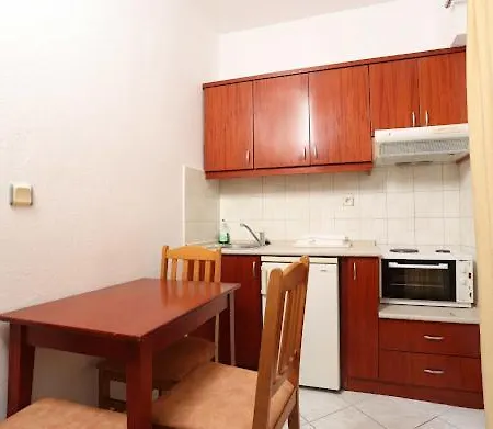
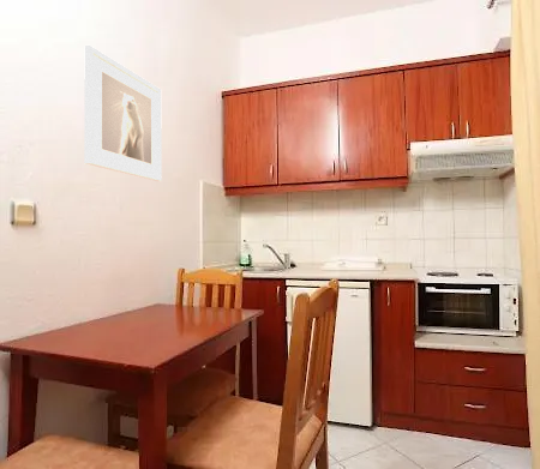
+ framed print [83,44,163,182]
